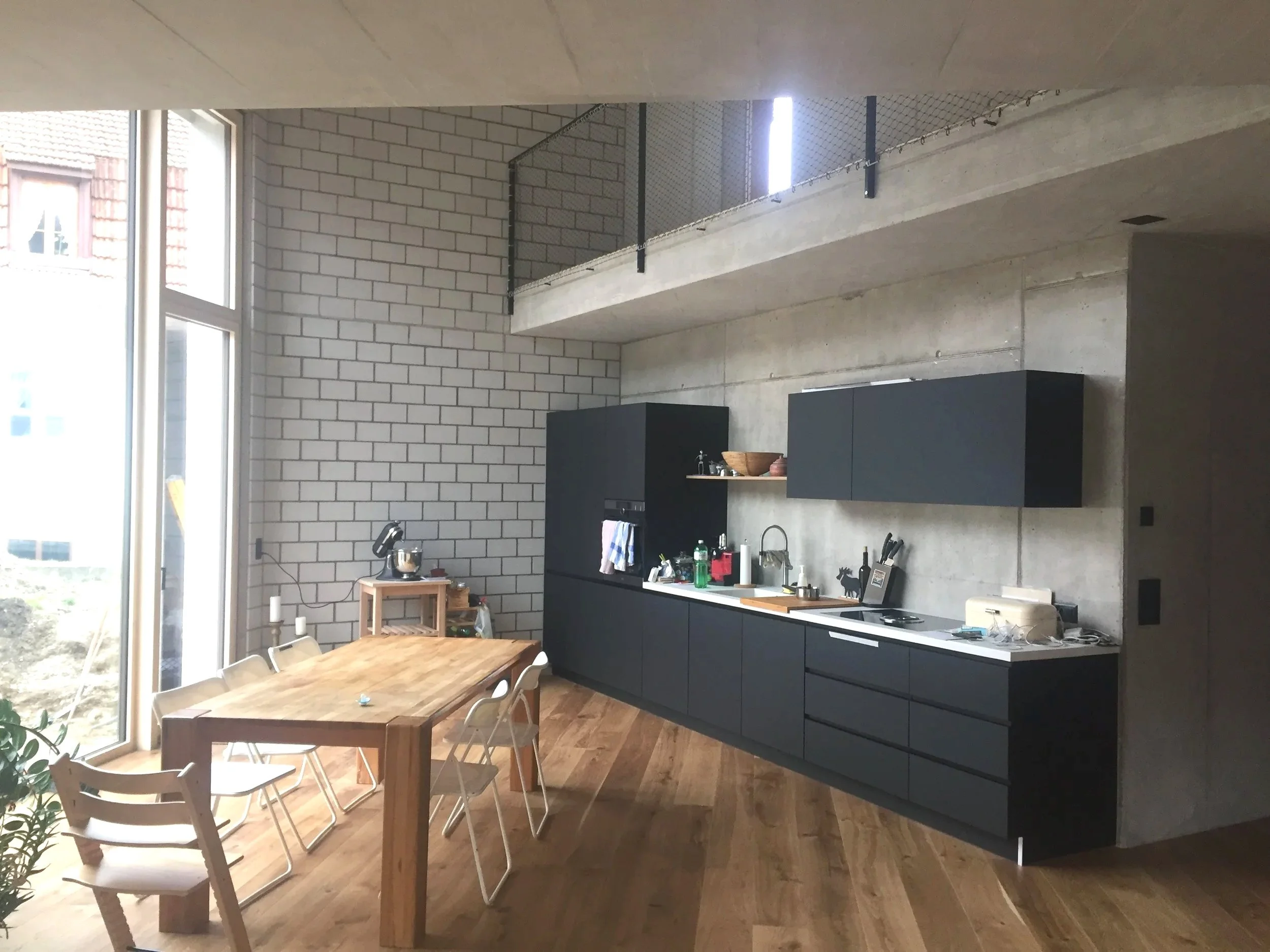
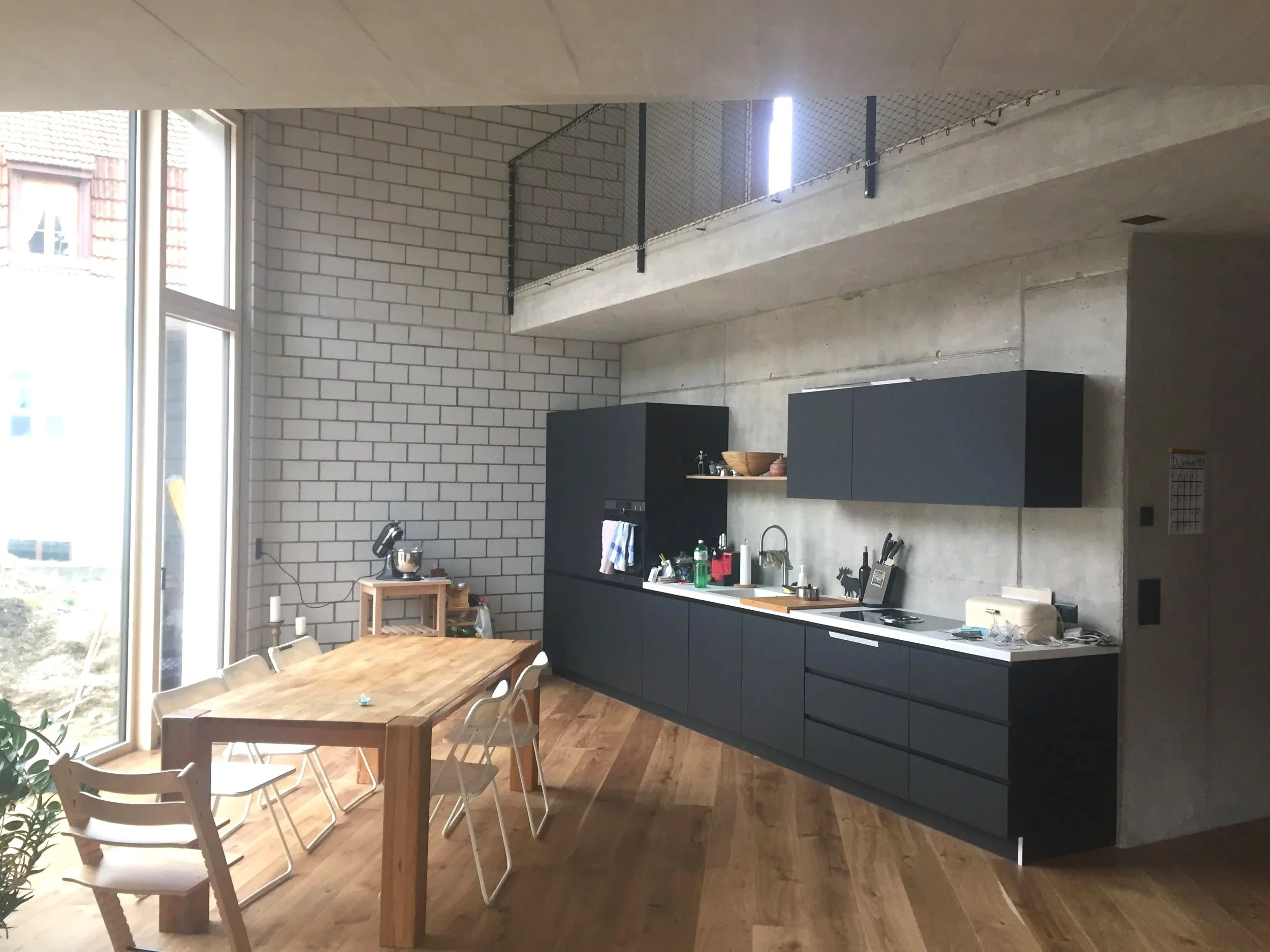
+ calendar [1167,428,1208,535]
